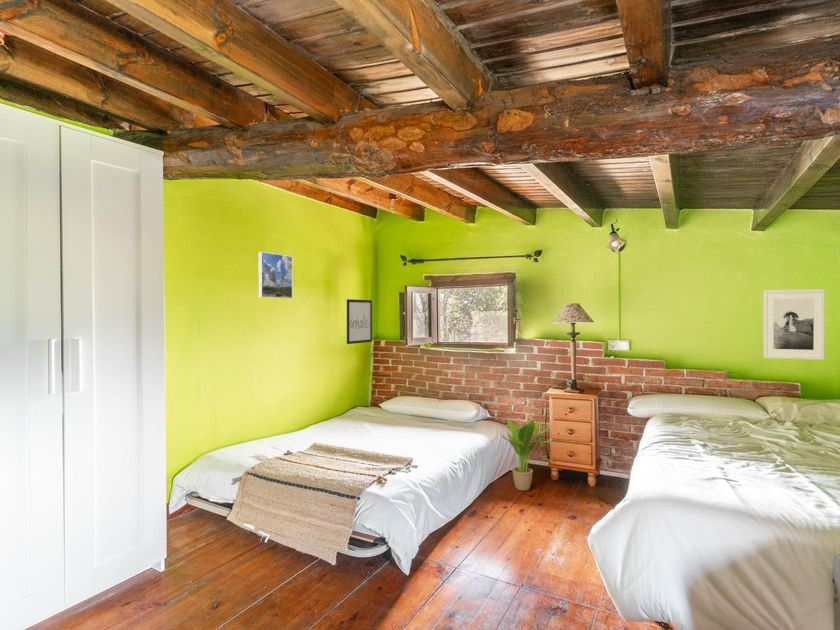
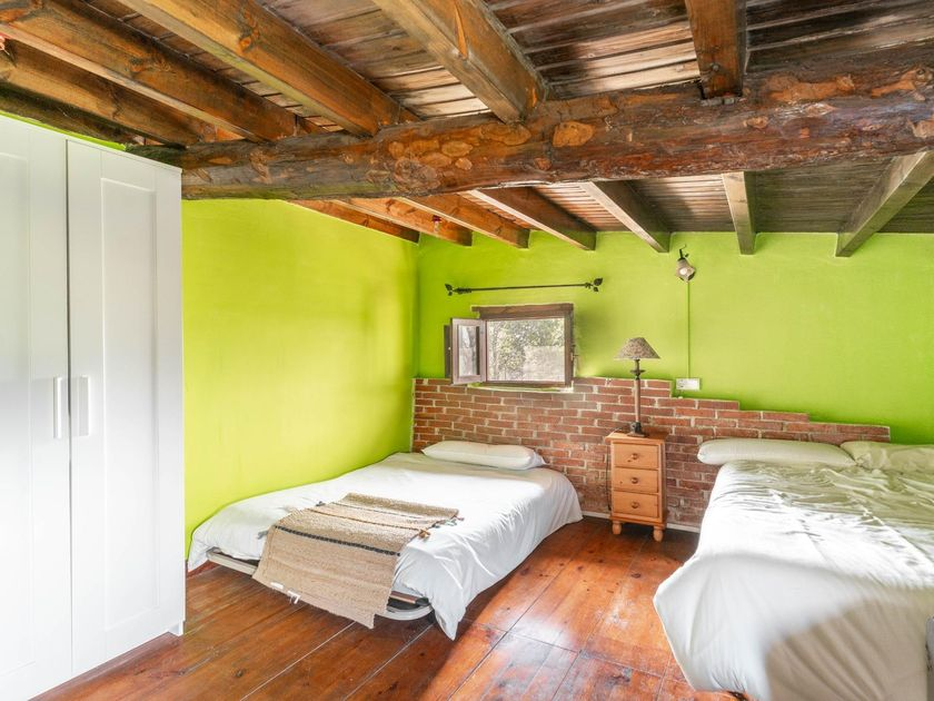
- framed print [257,251,293,299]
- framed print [762,288,826,361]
- potted plant [501,418,556,492]
- wall art [346,298,373,345]
